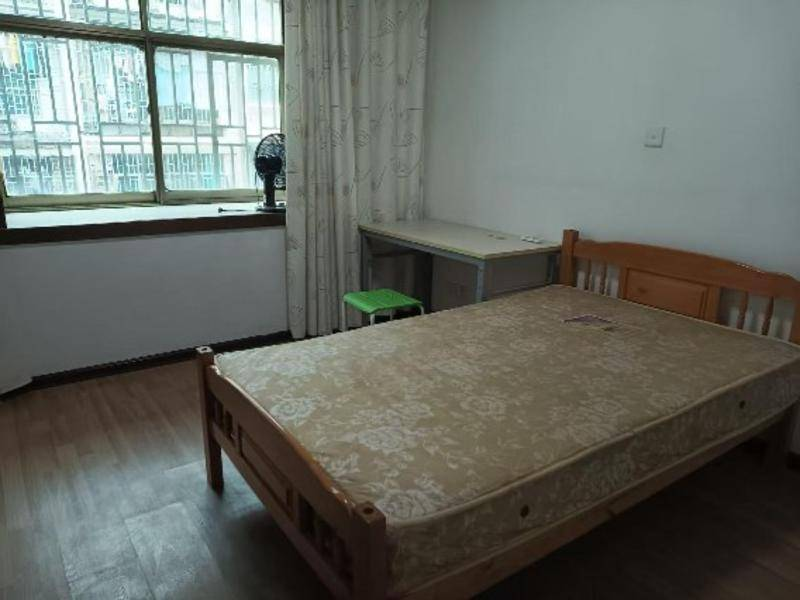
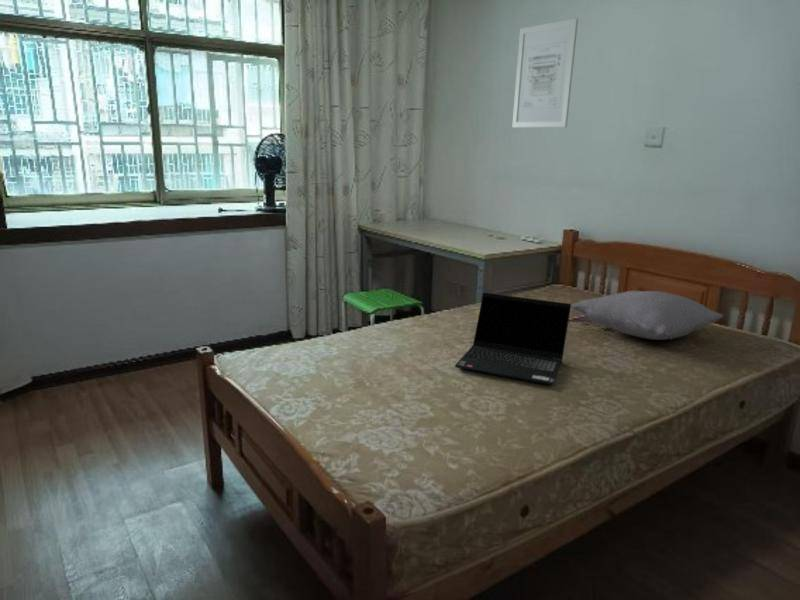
+ wall art [511,18,579,128]
+ pillow [571,290,724,341]
+ laptop computer [454,292,572,386]
